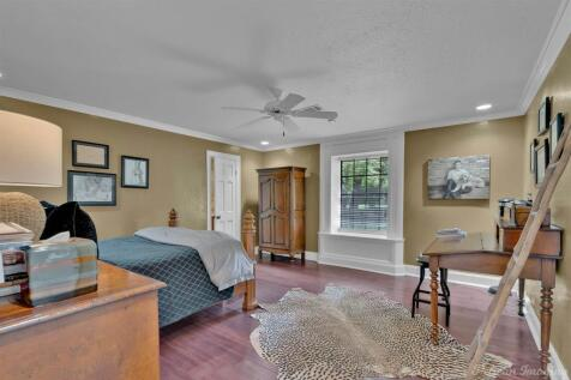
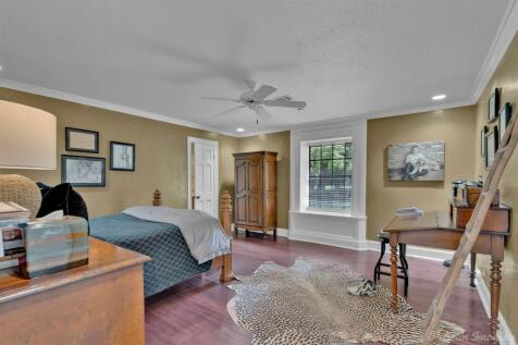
+ sneaker [347,275,378,297]
